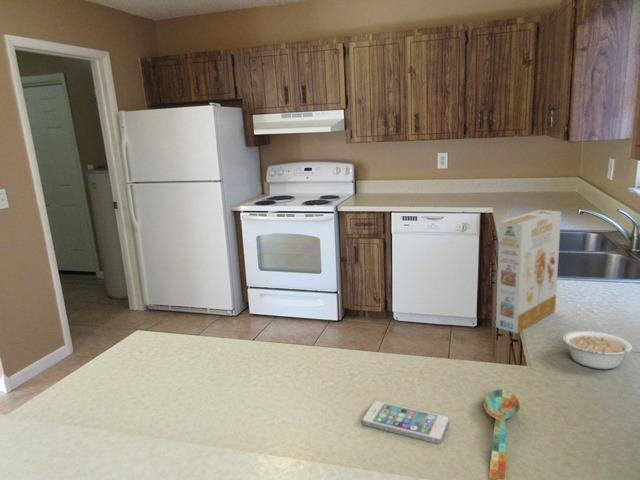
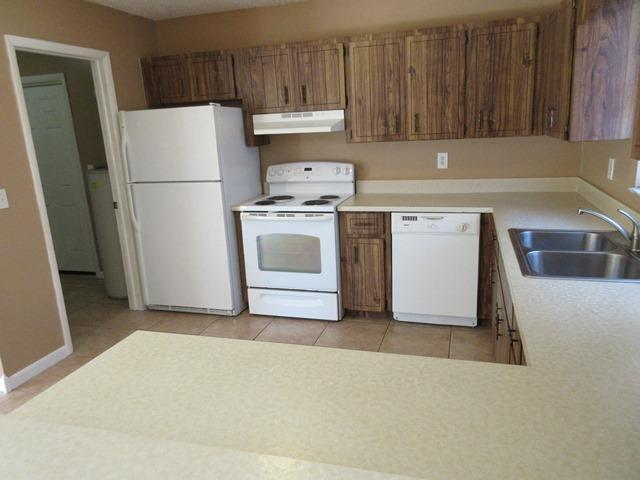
- spoon [483,389,521,480]
- cereal box [495,209,562,334]
- legume [562,330,640,370]
- smartphone [361,400,450,445]
